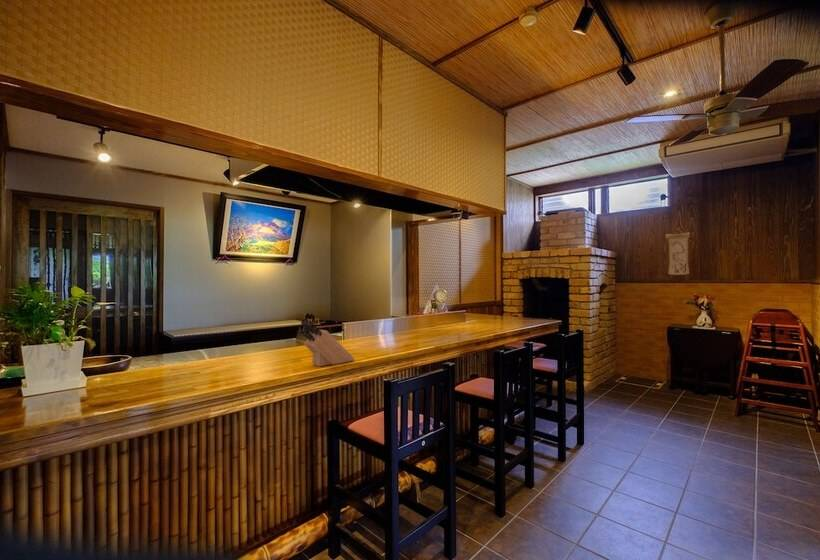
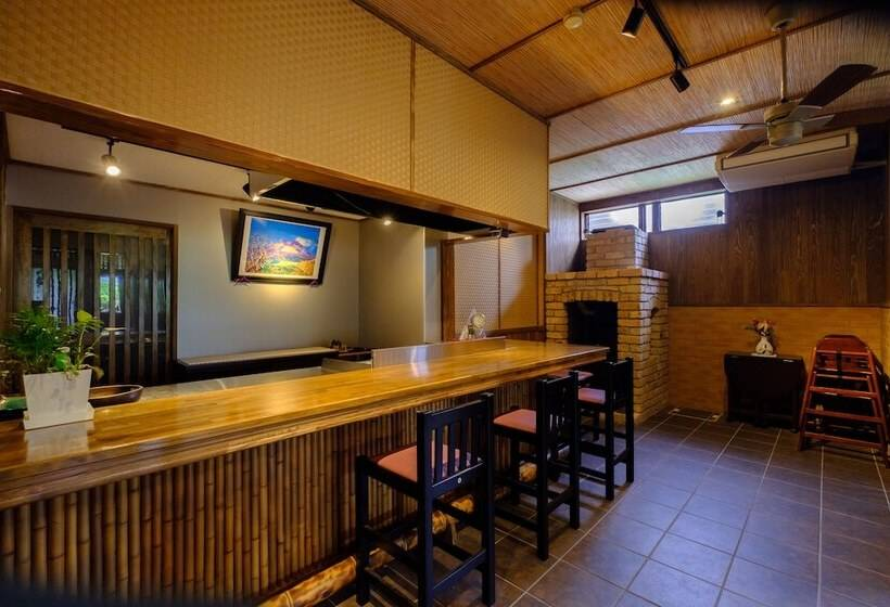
- knife block [298,318,356,367]
- wall scroll [664,225,692,276]
